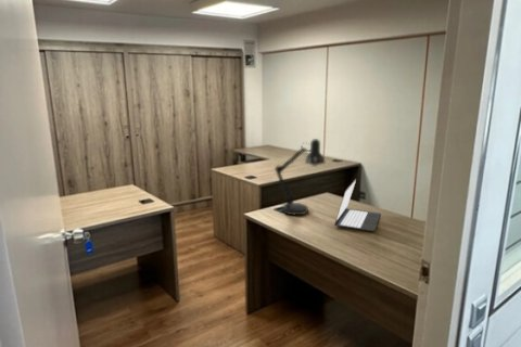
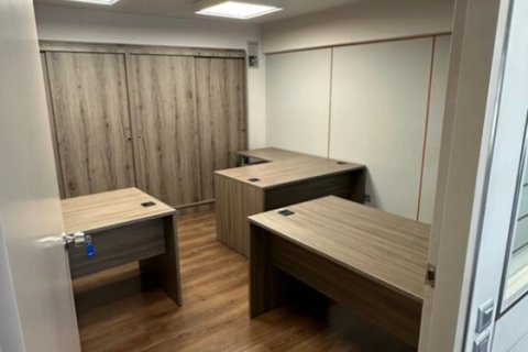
- laptop [333,178,382,232]
- desk lamp [274,138,326,216]
